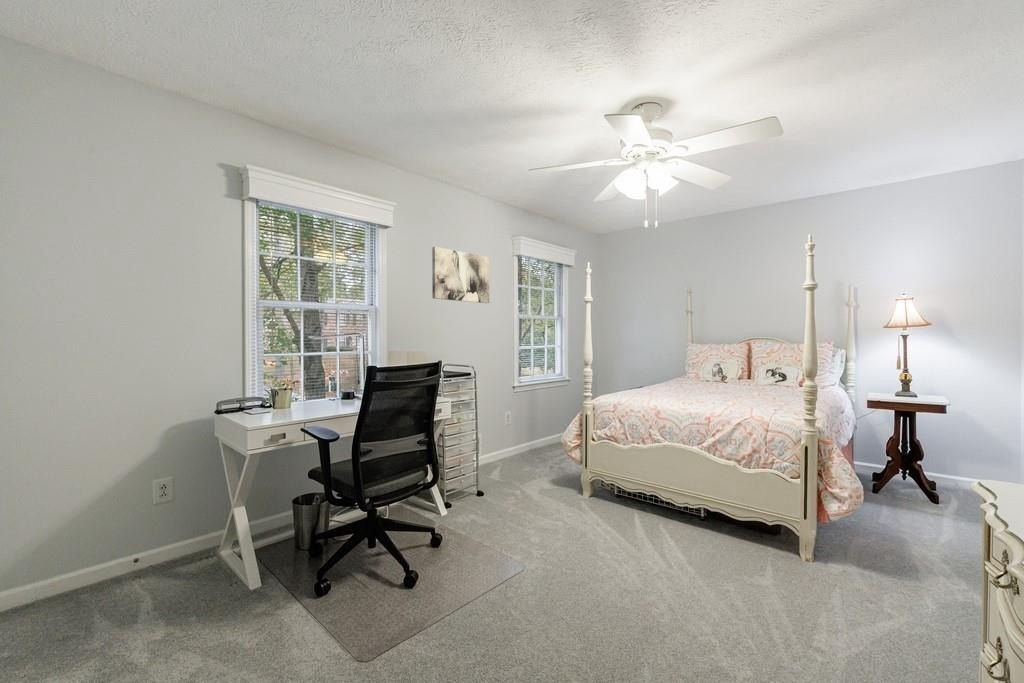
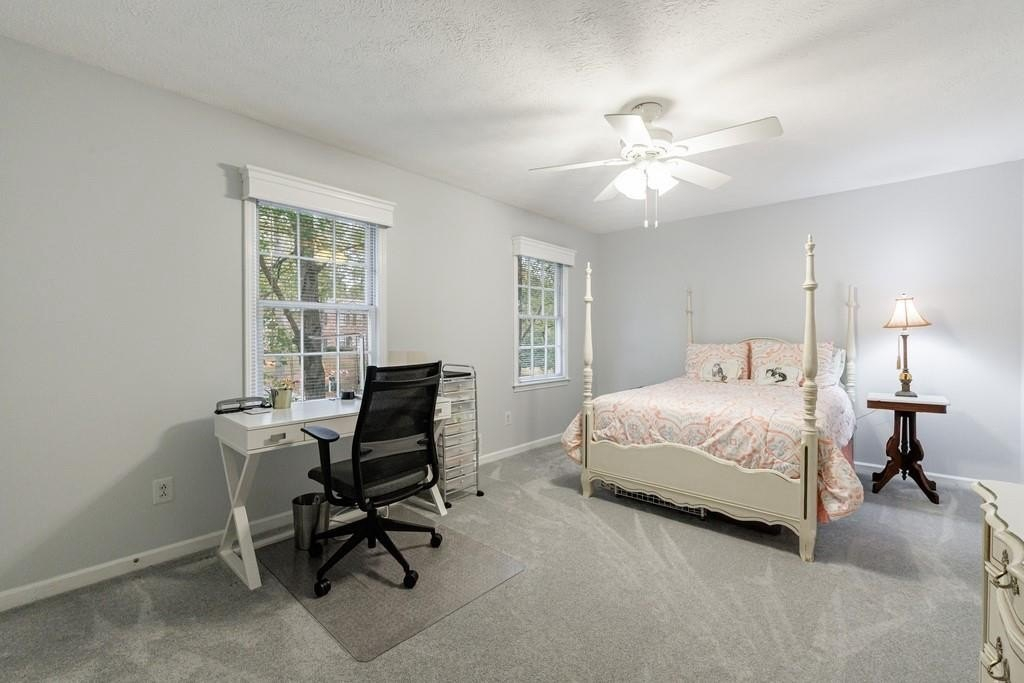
- wall art [431,246,490,304]
